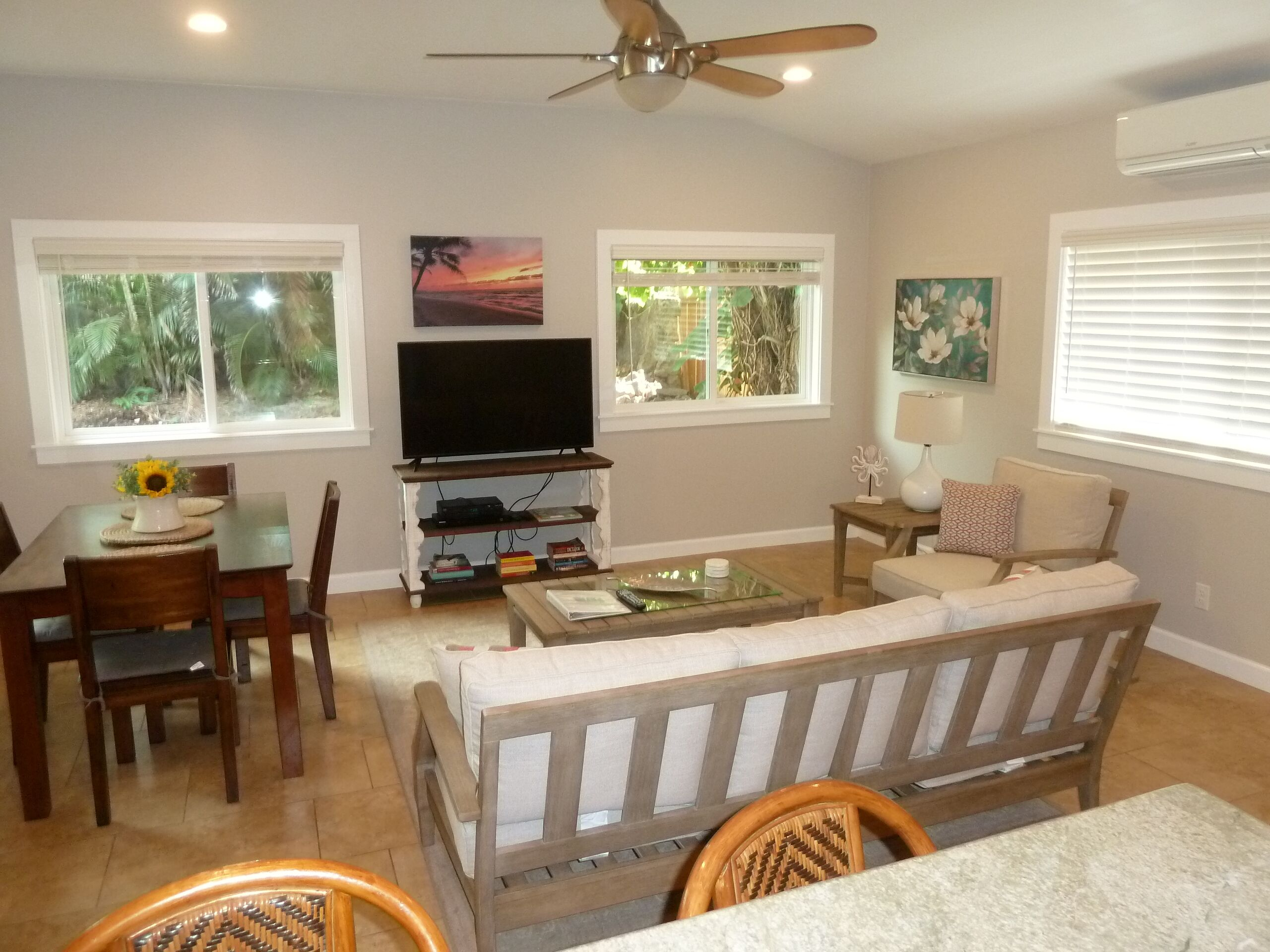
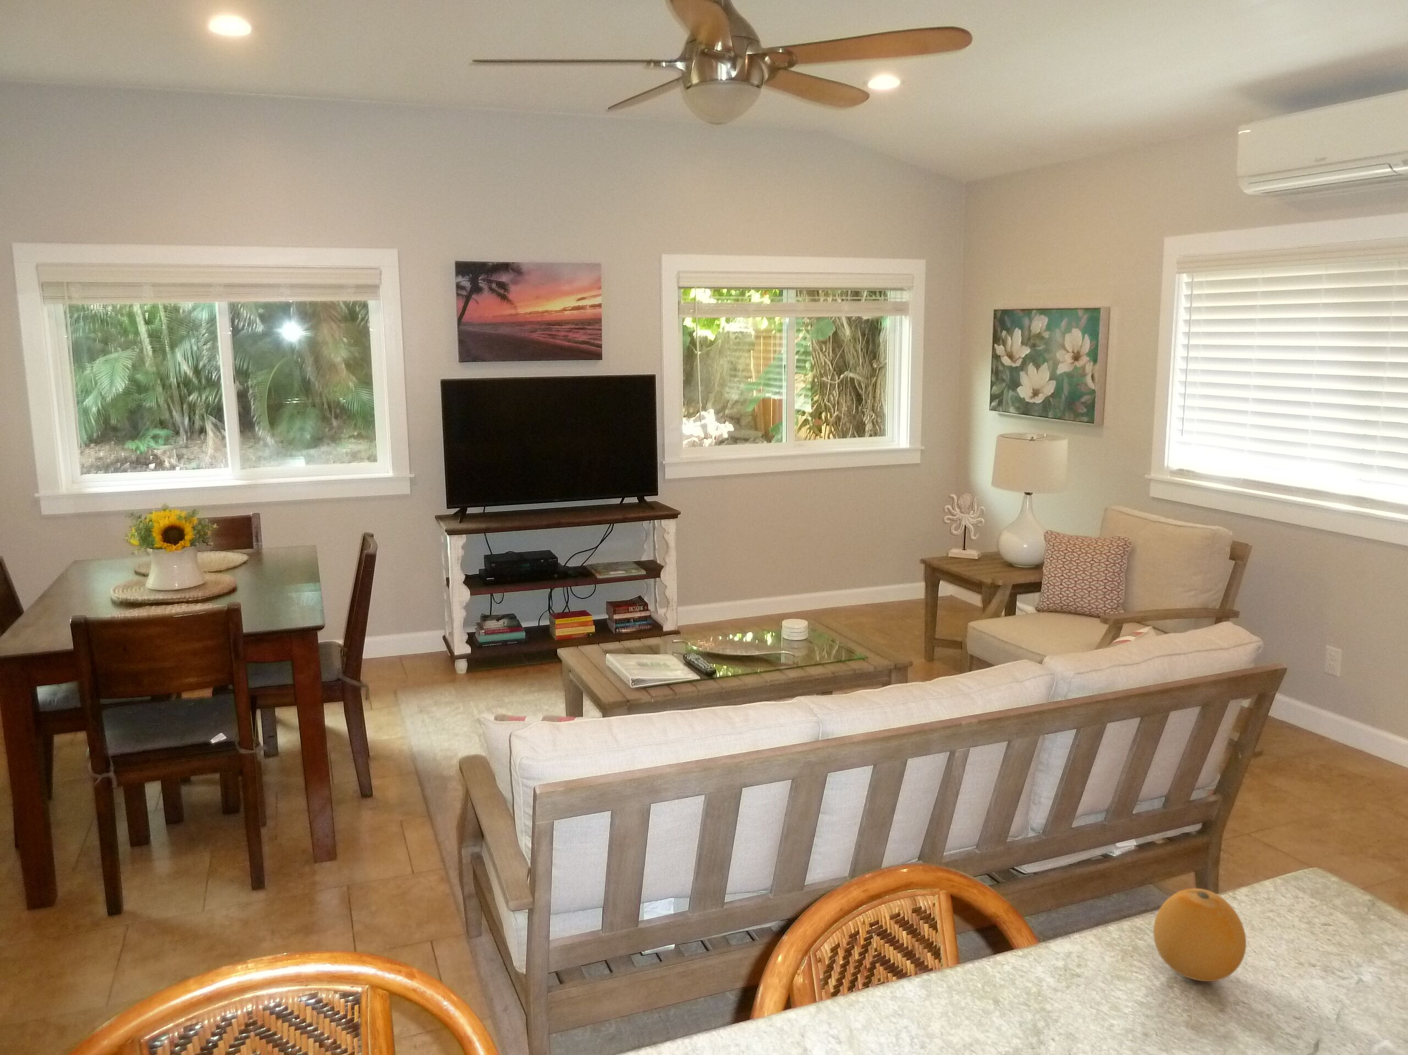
+ fruit [1153,888,1247,982]
